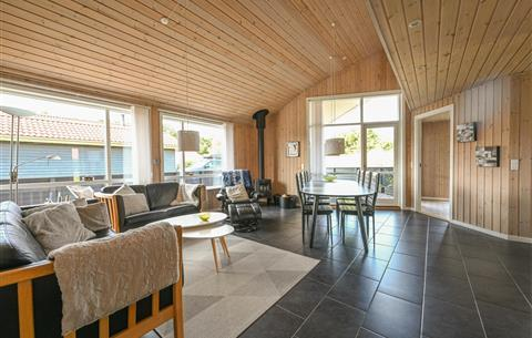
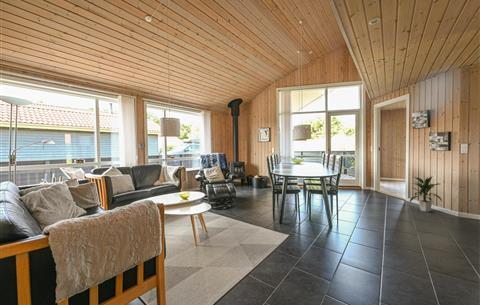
+ indoor plant [408,175,443,213]
